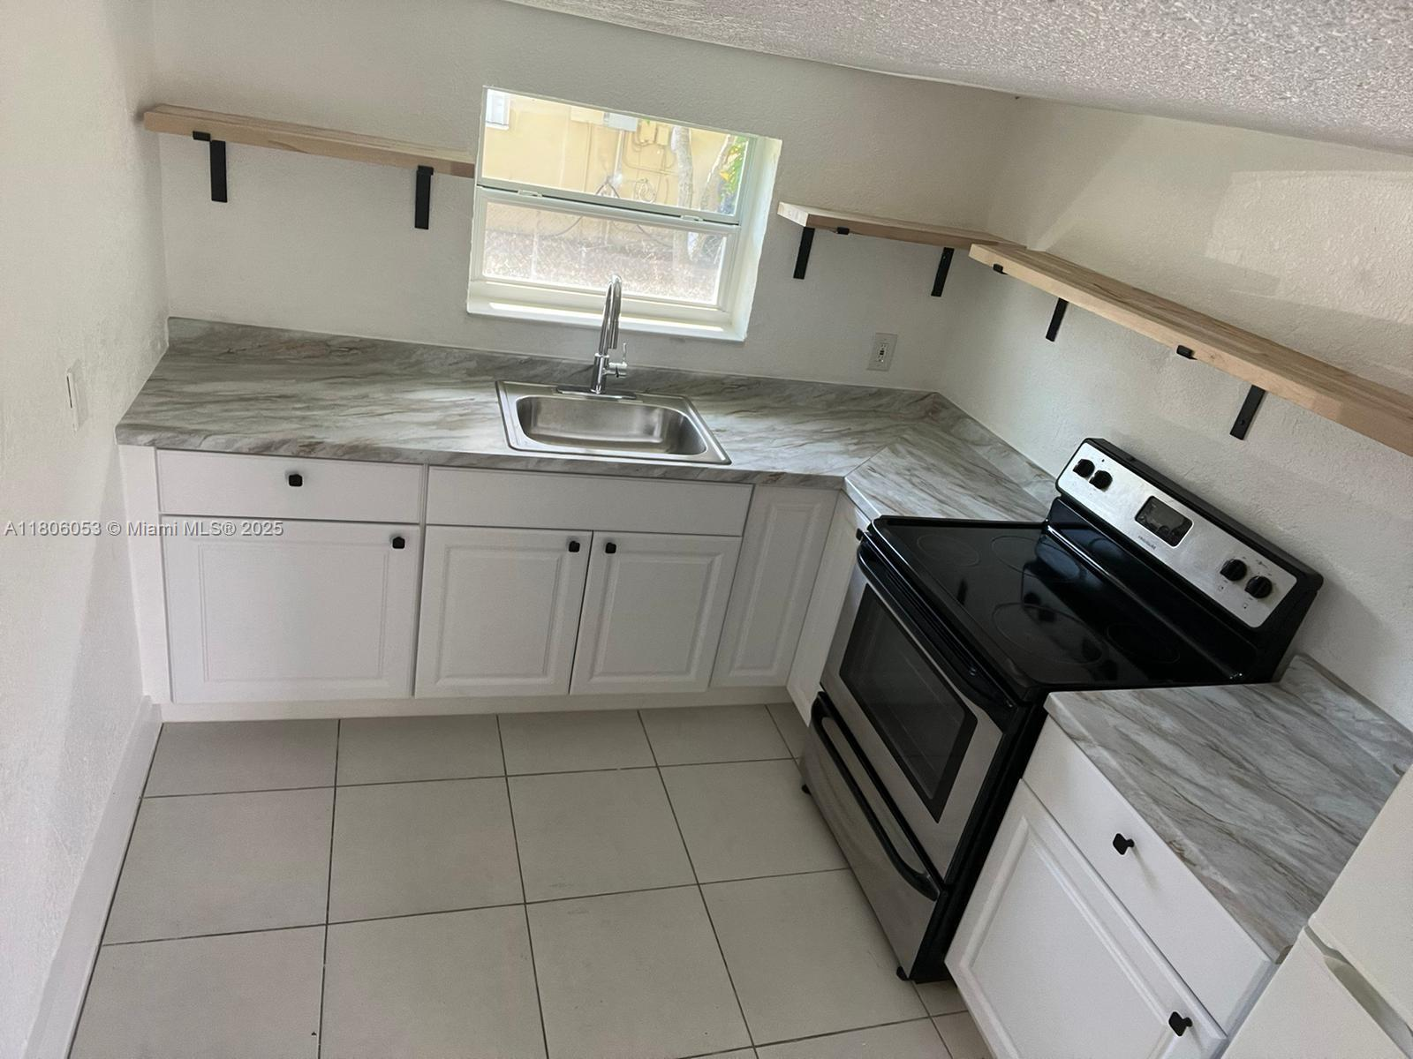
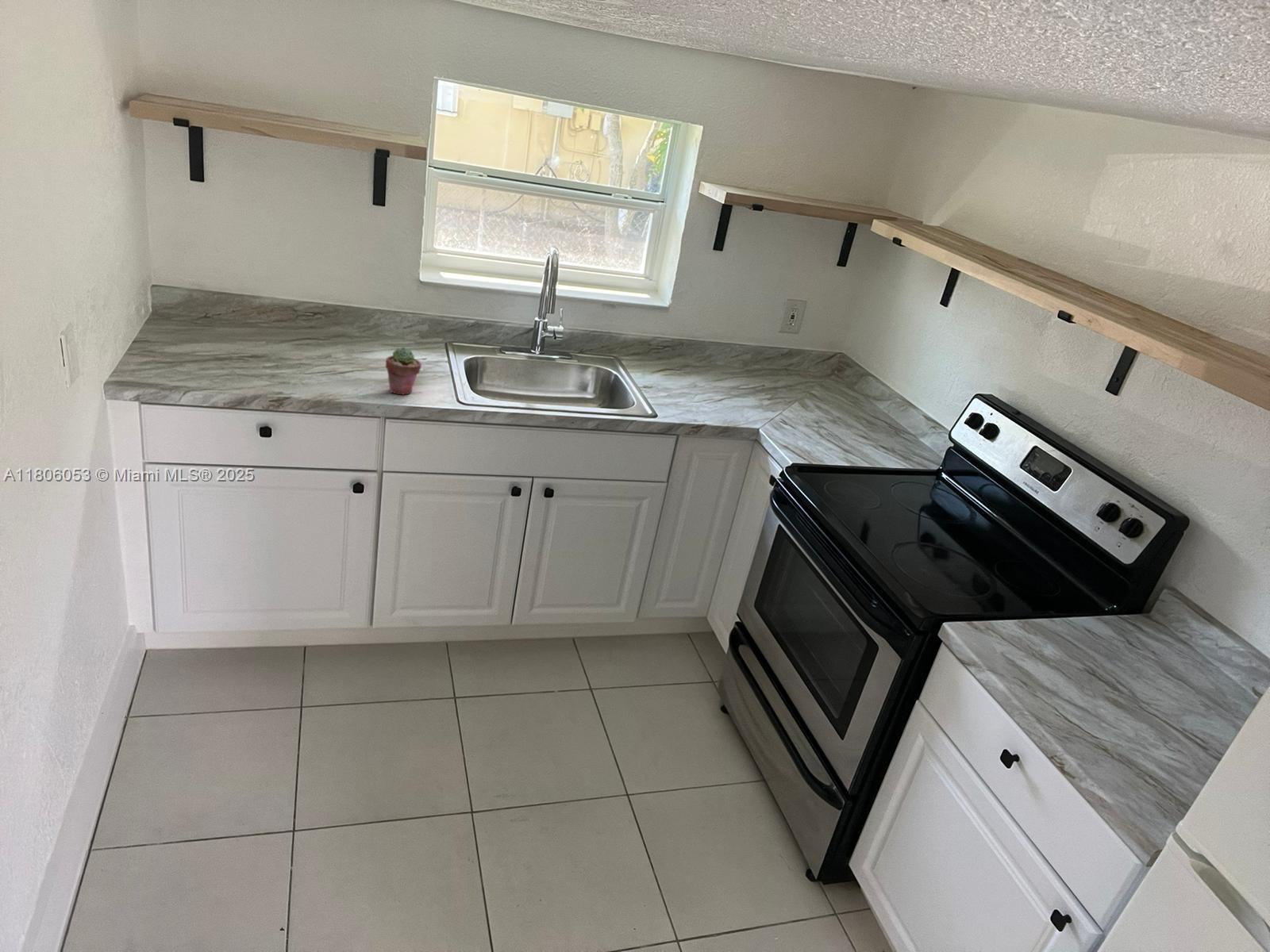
+ potted succulent [385,346,422,395]
